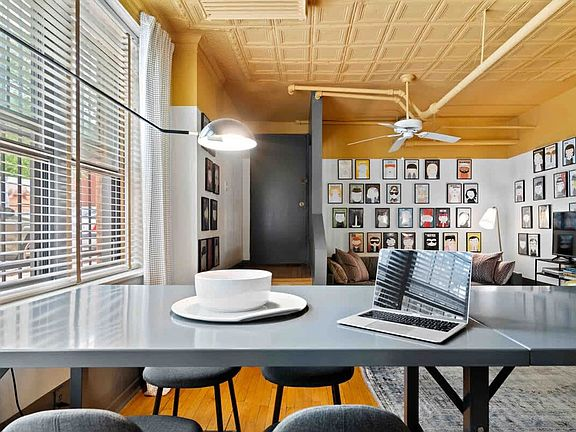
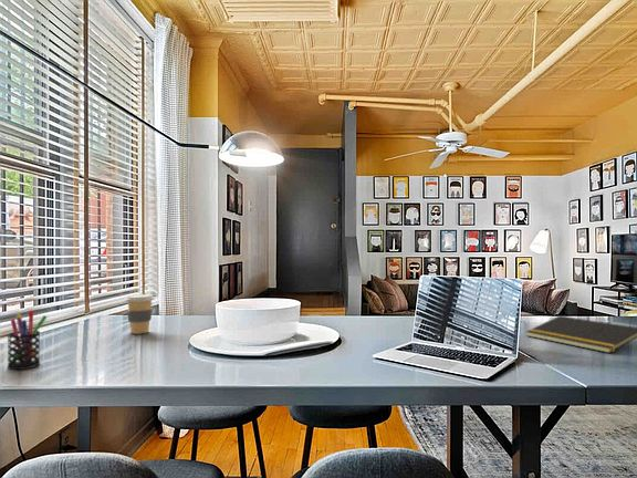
+ notepad [525,315,637,354]
+ pen holder [6,309,49,371]
+ coffee cup [124,293,156,334]
